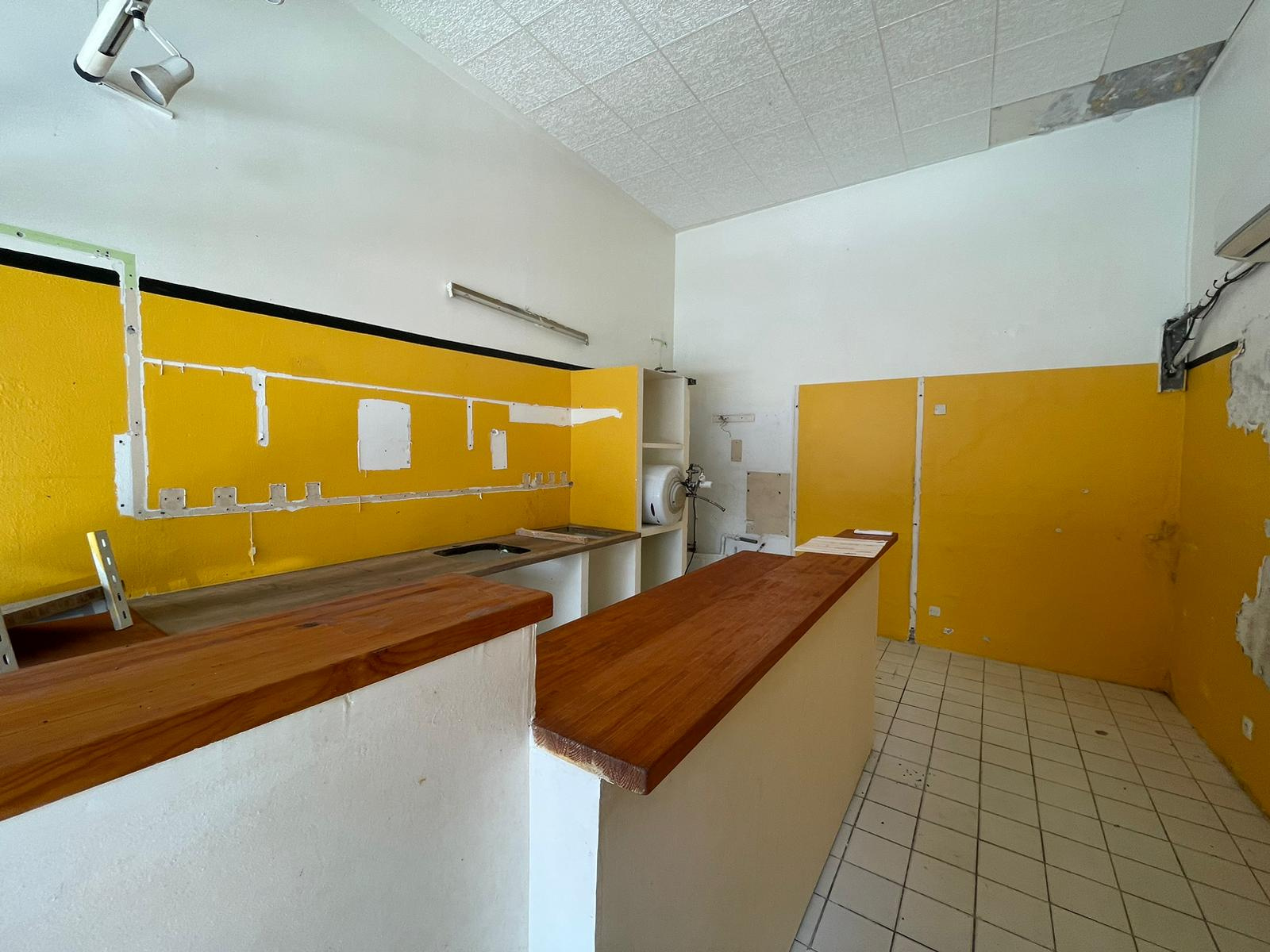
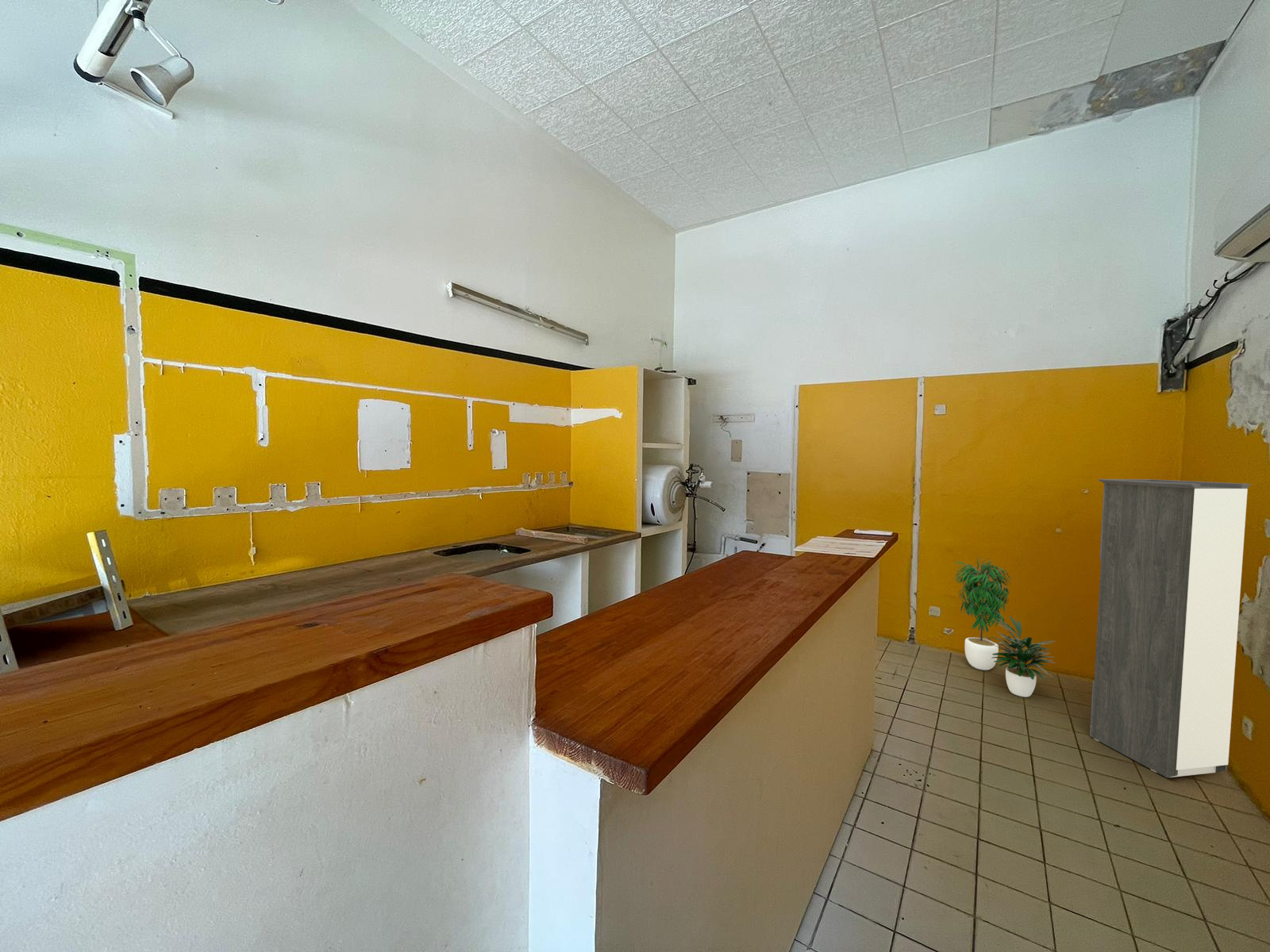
+ storage cabinet [1089,478,1251,778]
+ potted plant [953,557,1056,698]
